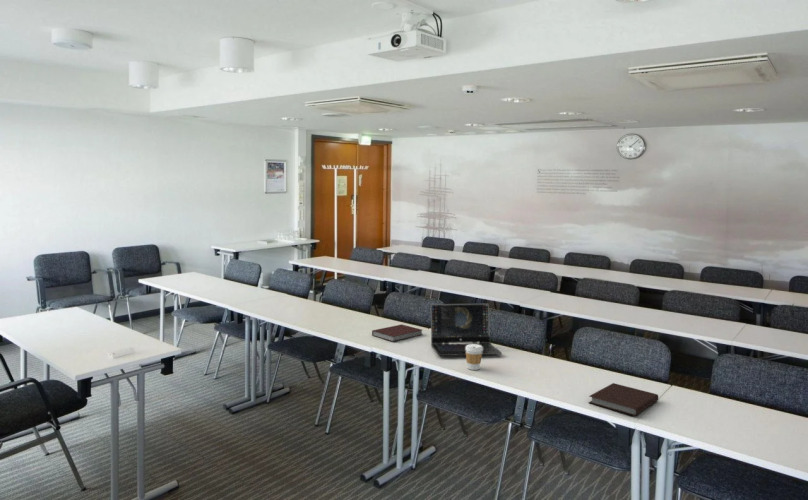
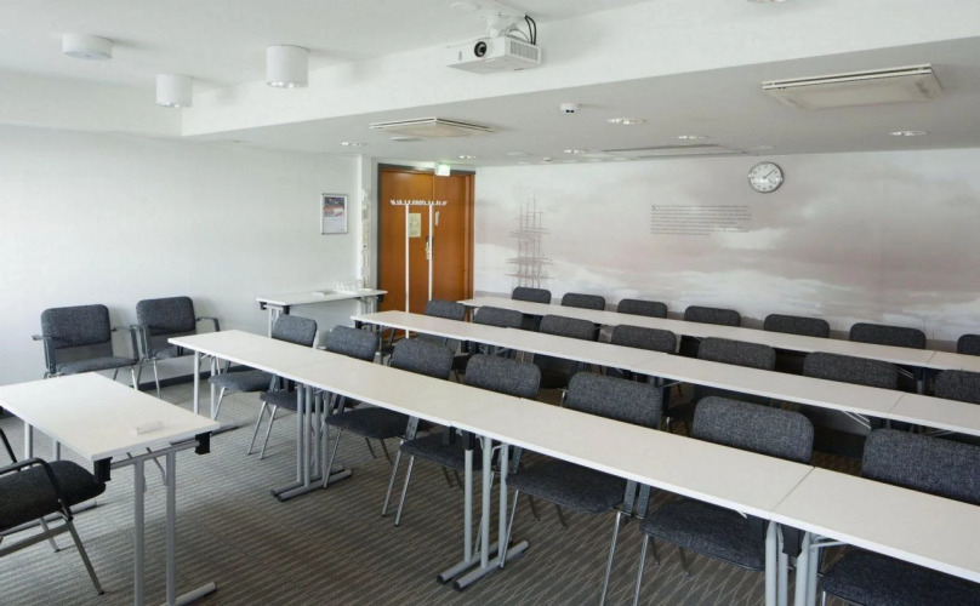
- laptop [430,303,503,357]
- notebook [588,382,659,417]
- notebook [371,324,424,342]
- coffee cup [465,343,483,371]
